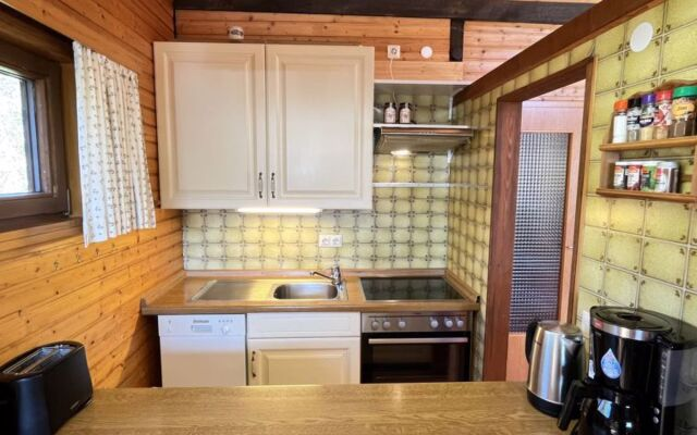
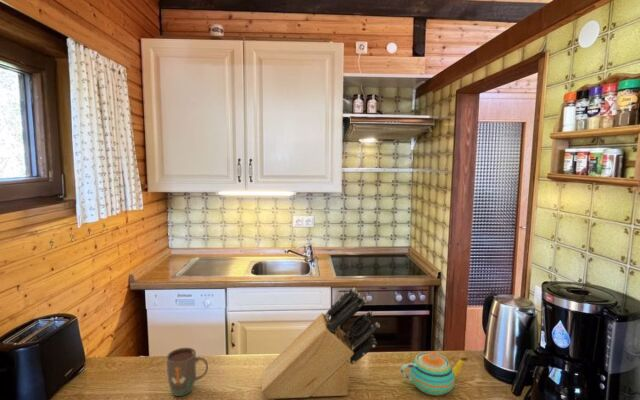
+ knife block [261,287,381,399]
+ mug [166,347,209,397]
+ teapot [400,351,469,396]
